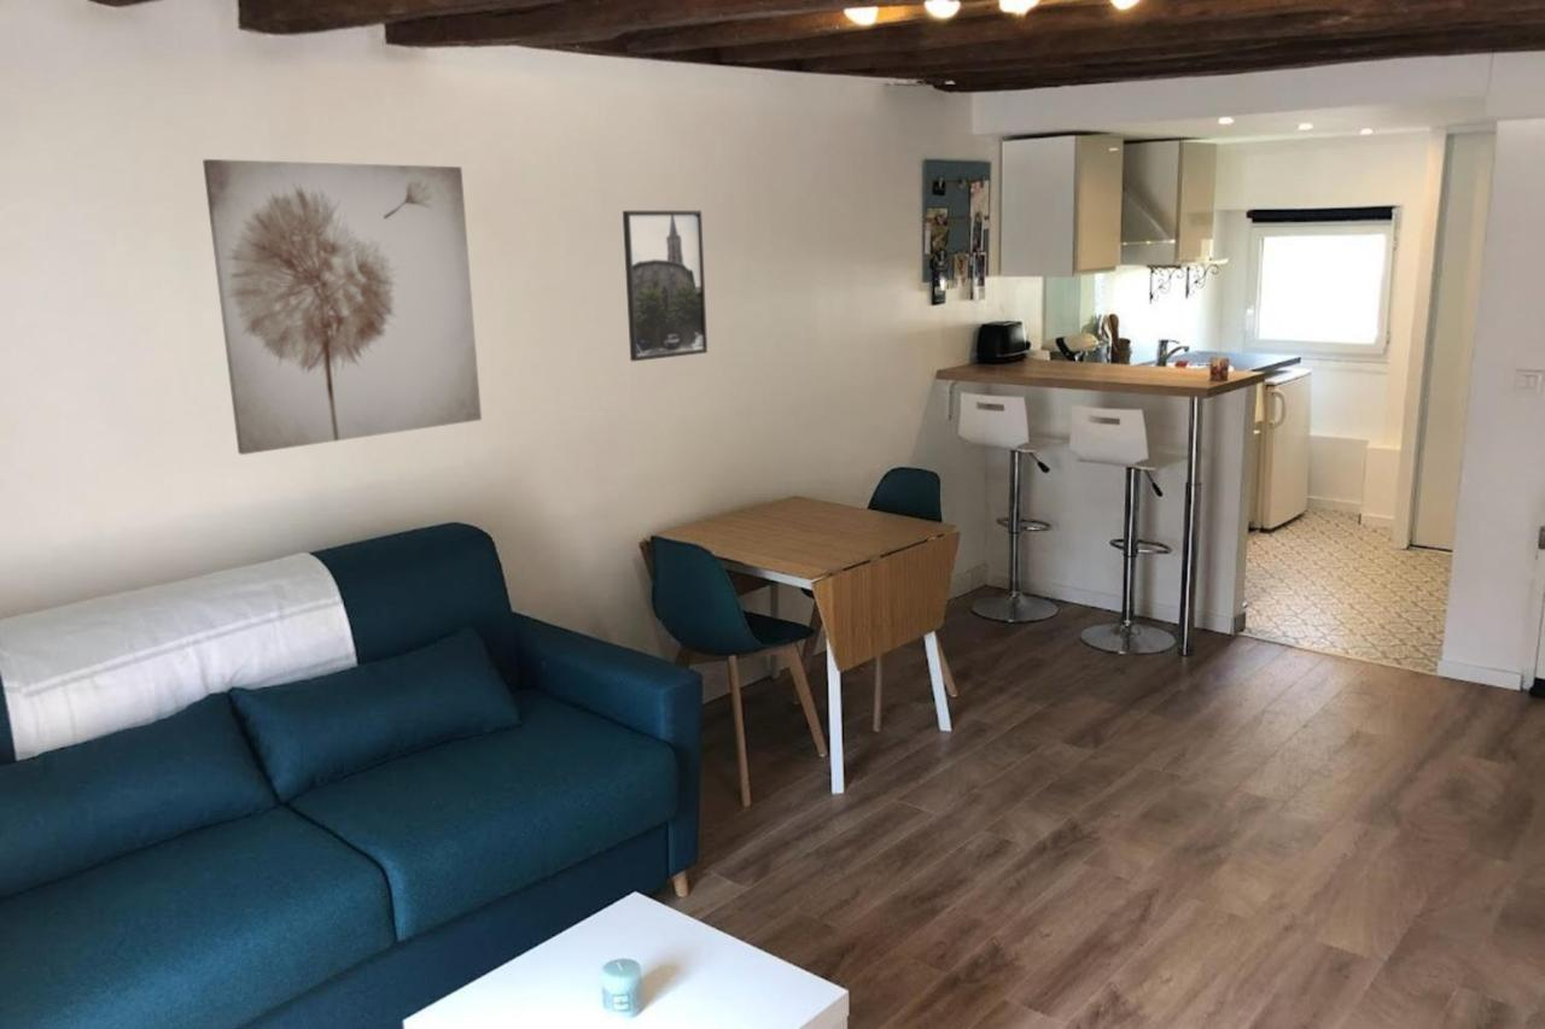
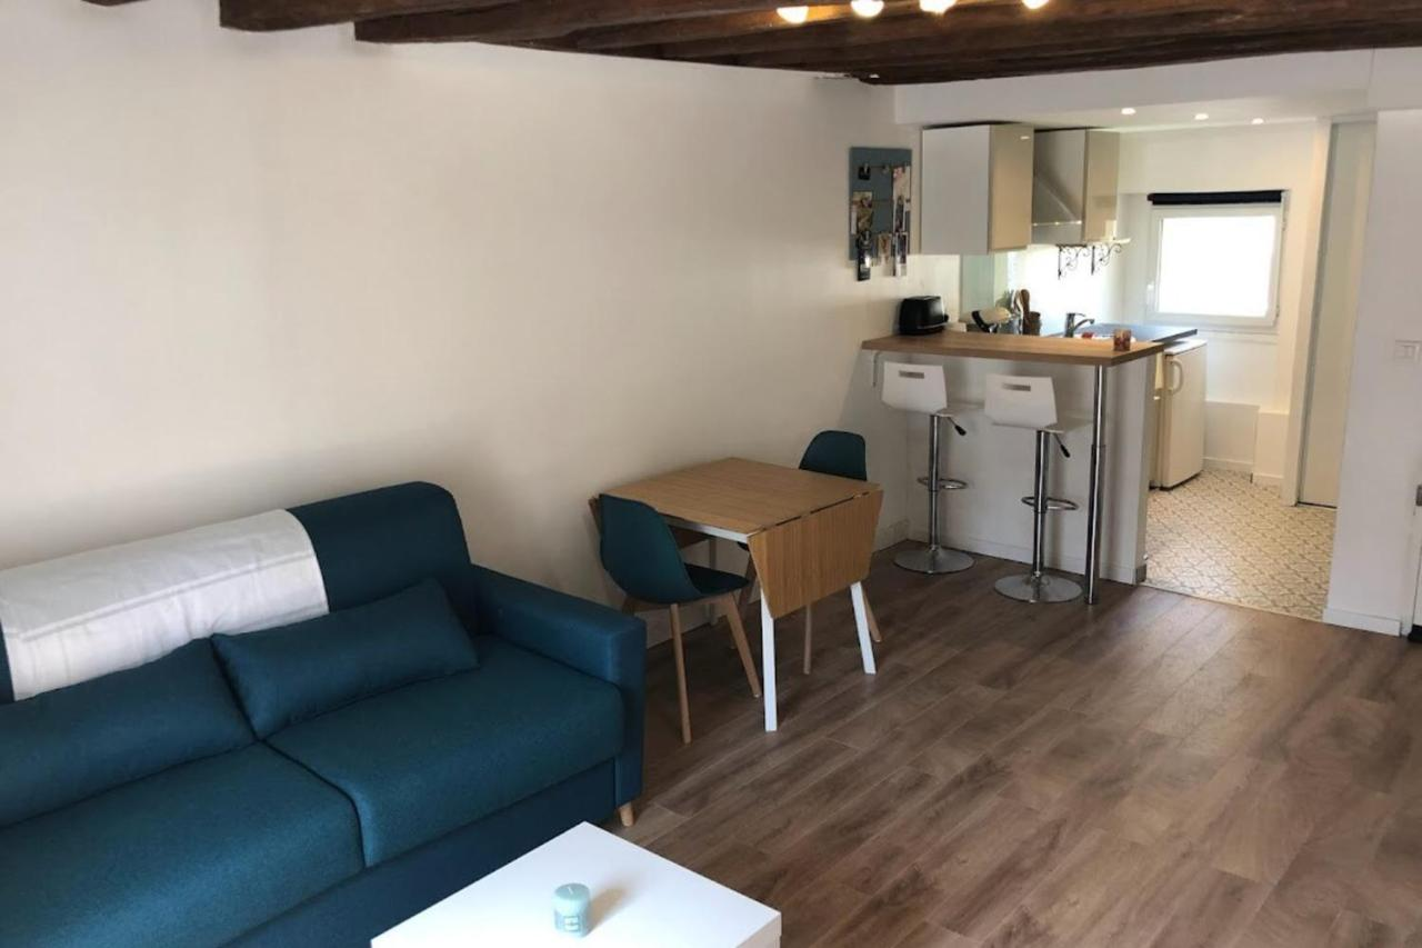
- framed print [622,210,709,362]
- wall art [202,158,483,456]
